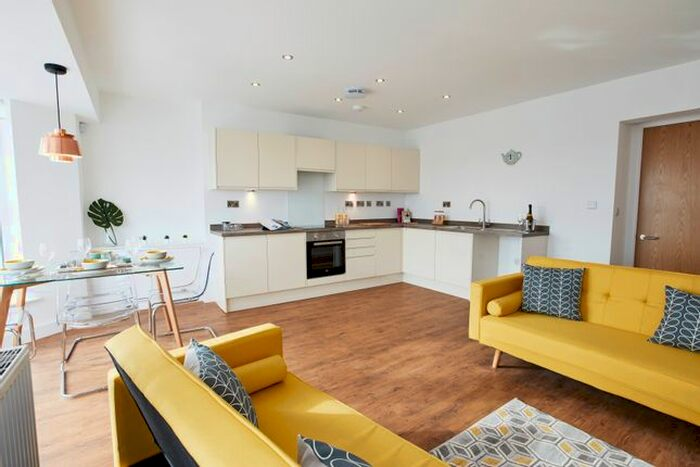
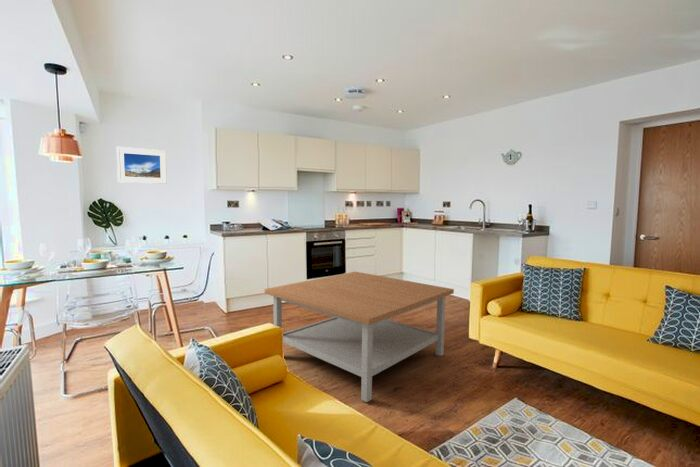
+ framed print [116,146,168,185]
+ coffee table [264,271,455,403]
